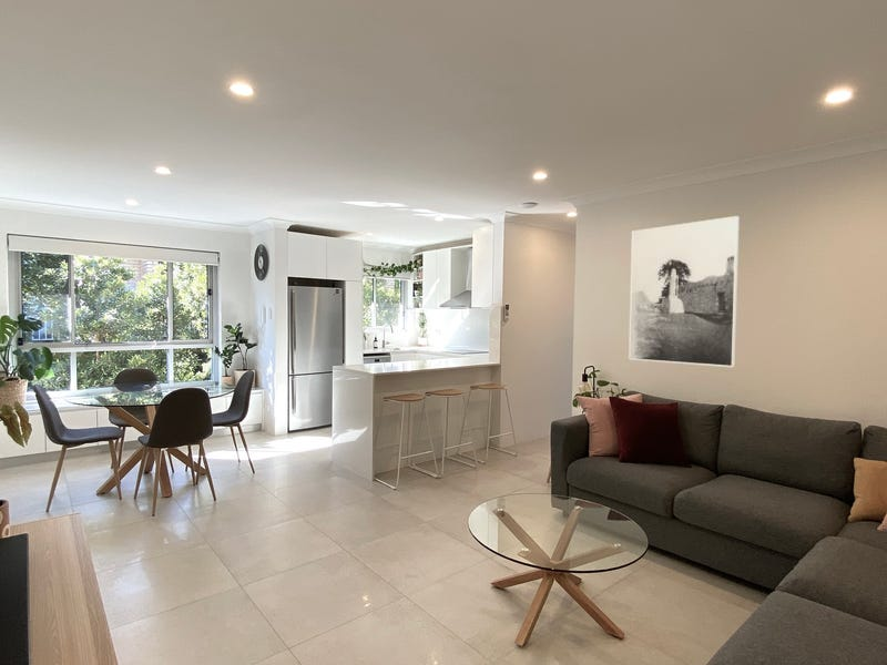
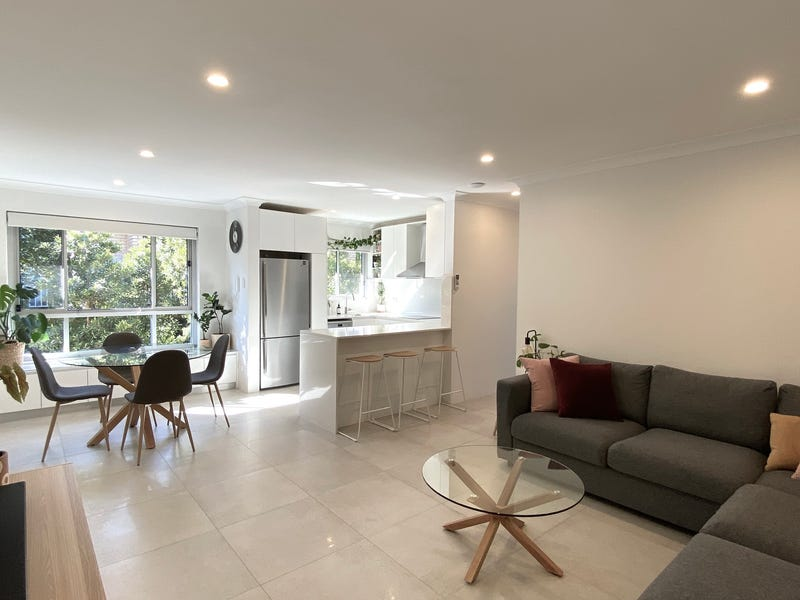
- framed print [628,215,741,368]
